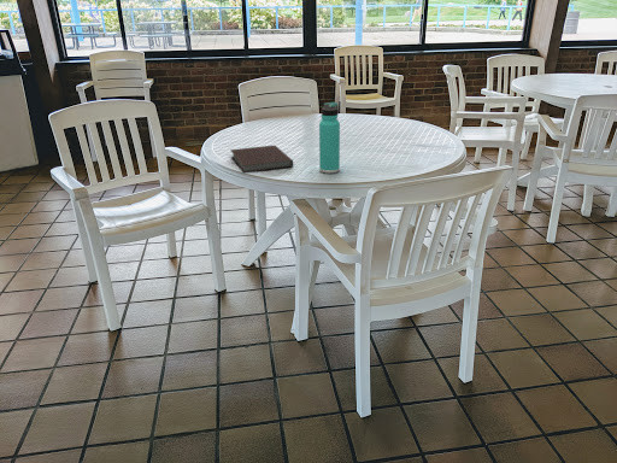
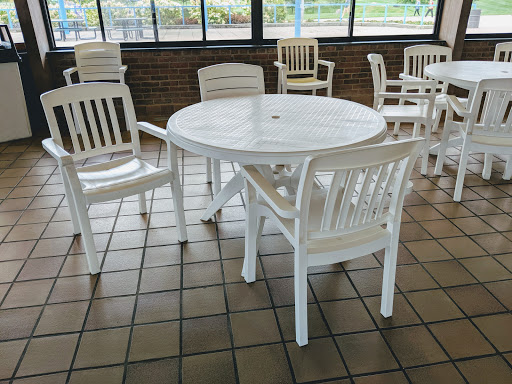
- thermos bottle [318,101,341,175]
- notebook [229,145,294,174]
